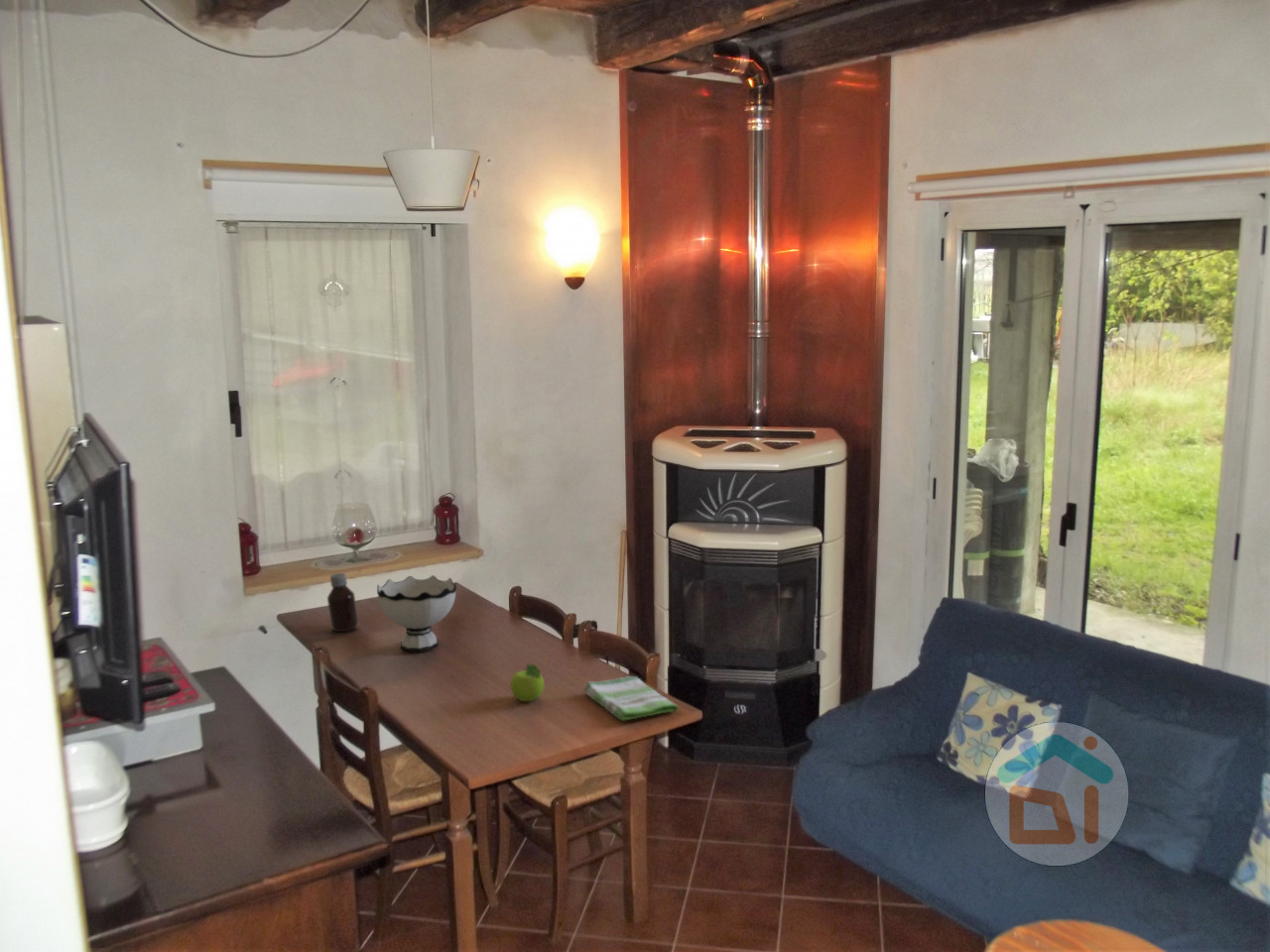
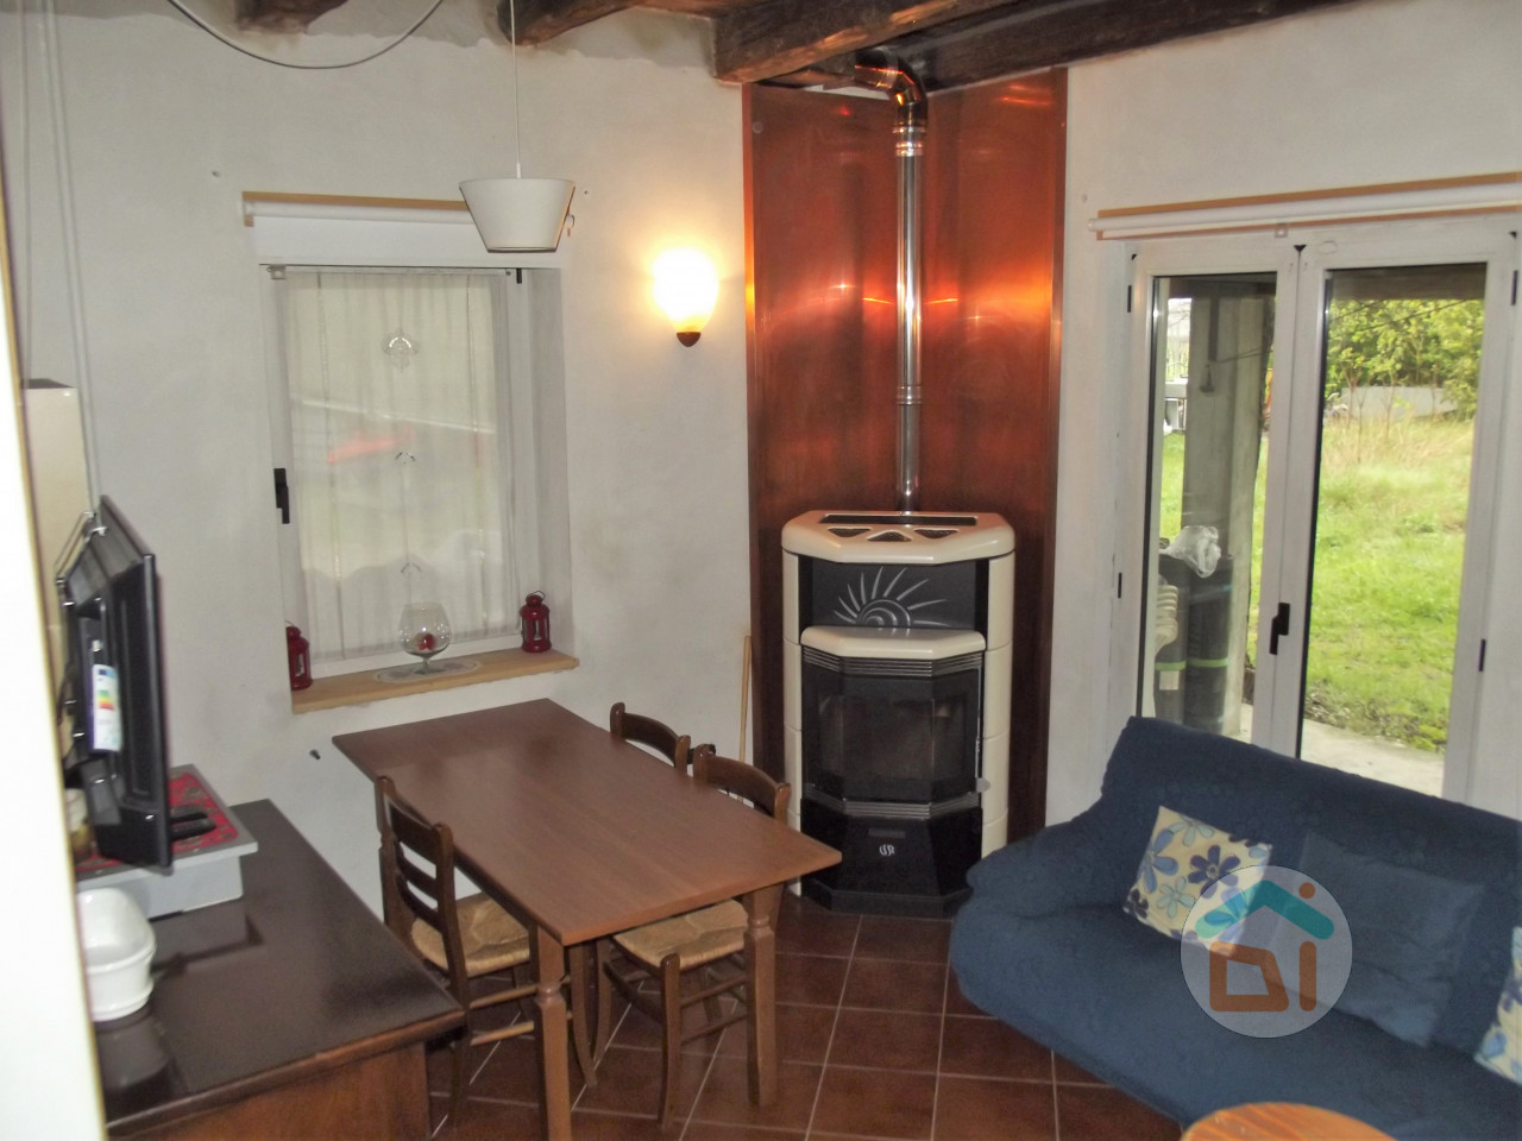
- fruit [510,663,545,702]
- bottle [326,572,359,633]
- dish towel [583,675,680,722]
- bowl [376,574,457,653]
